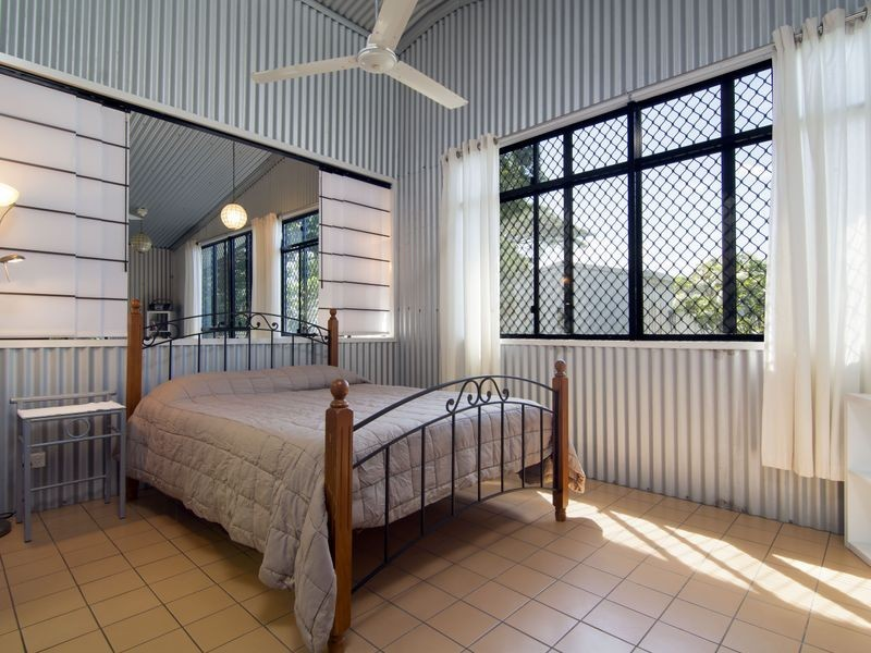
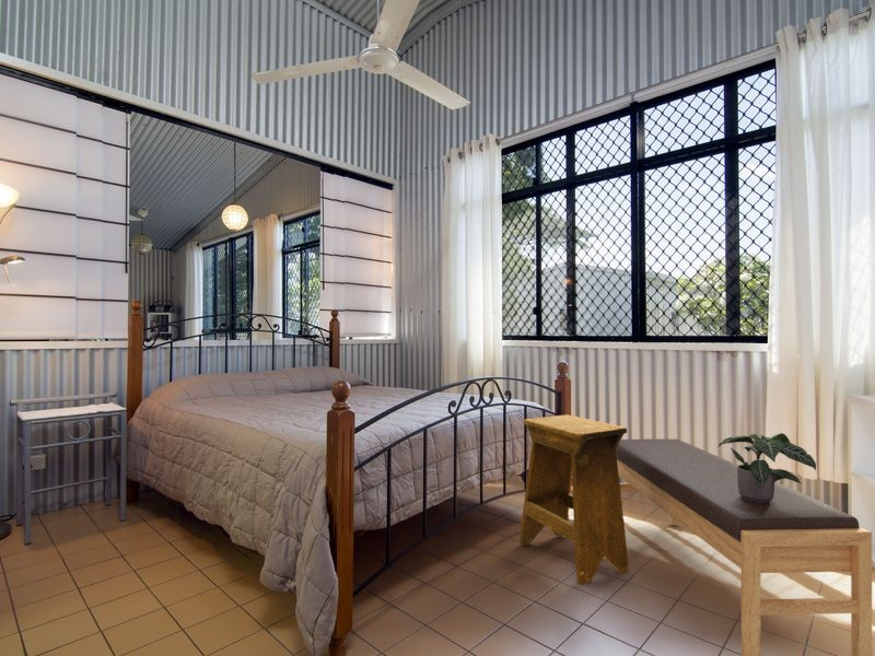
+ potted plant [718,432,817,503]
+ bench [616,437,873,656]
+ stool [518,414,630,586]
